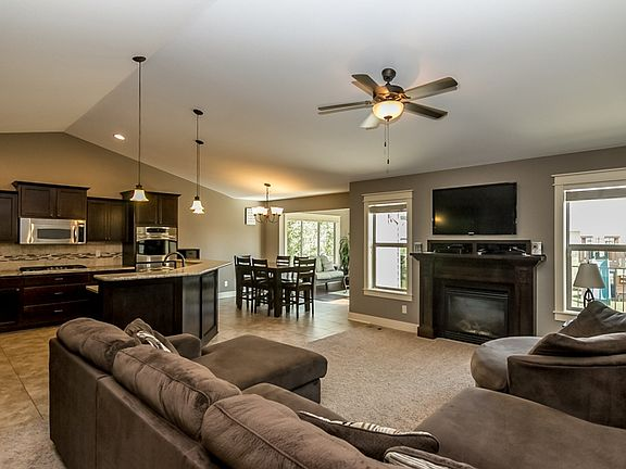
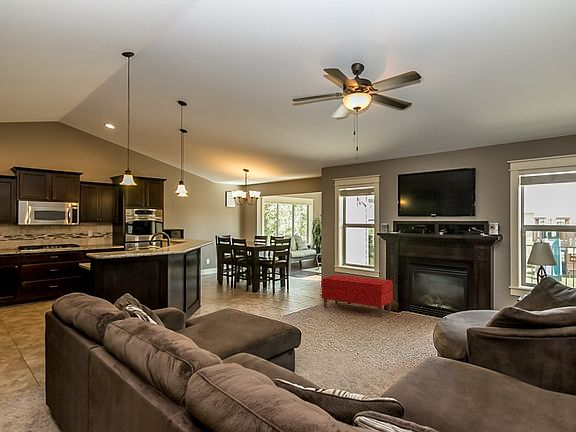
+ bench [321,274,394,318]
